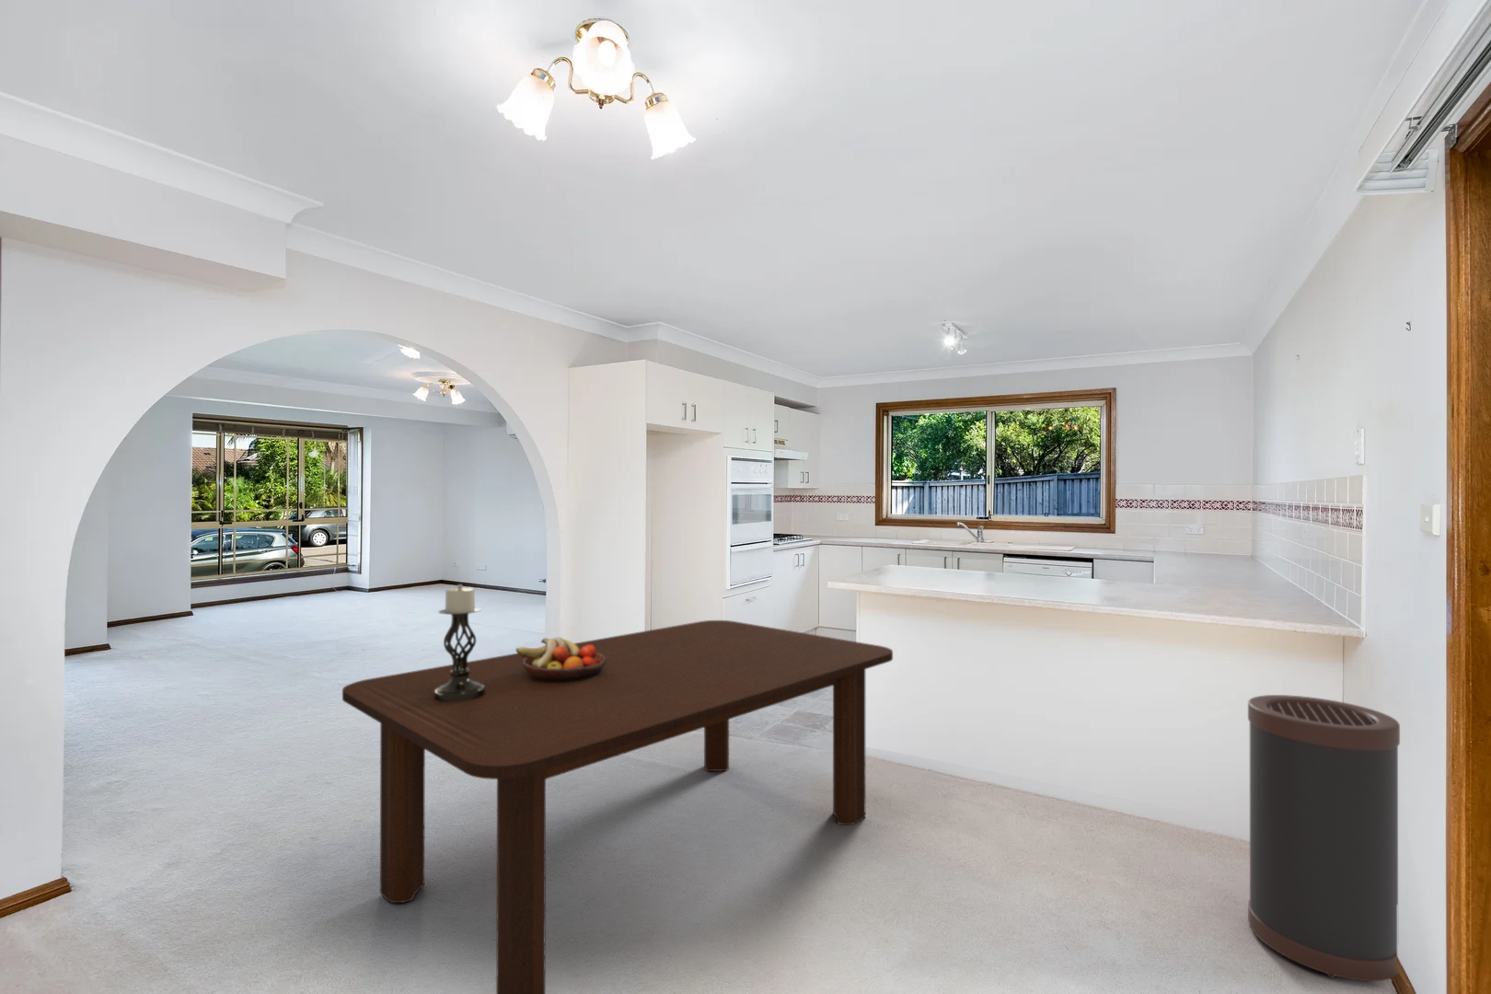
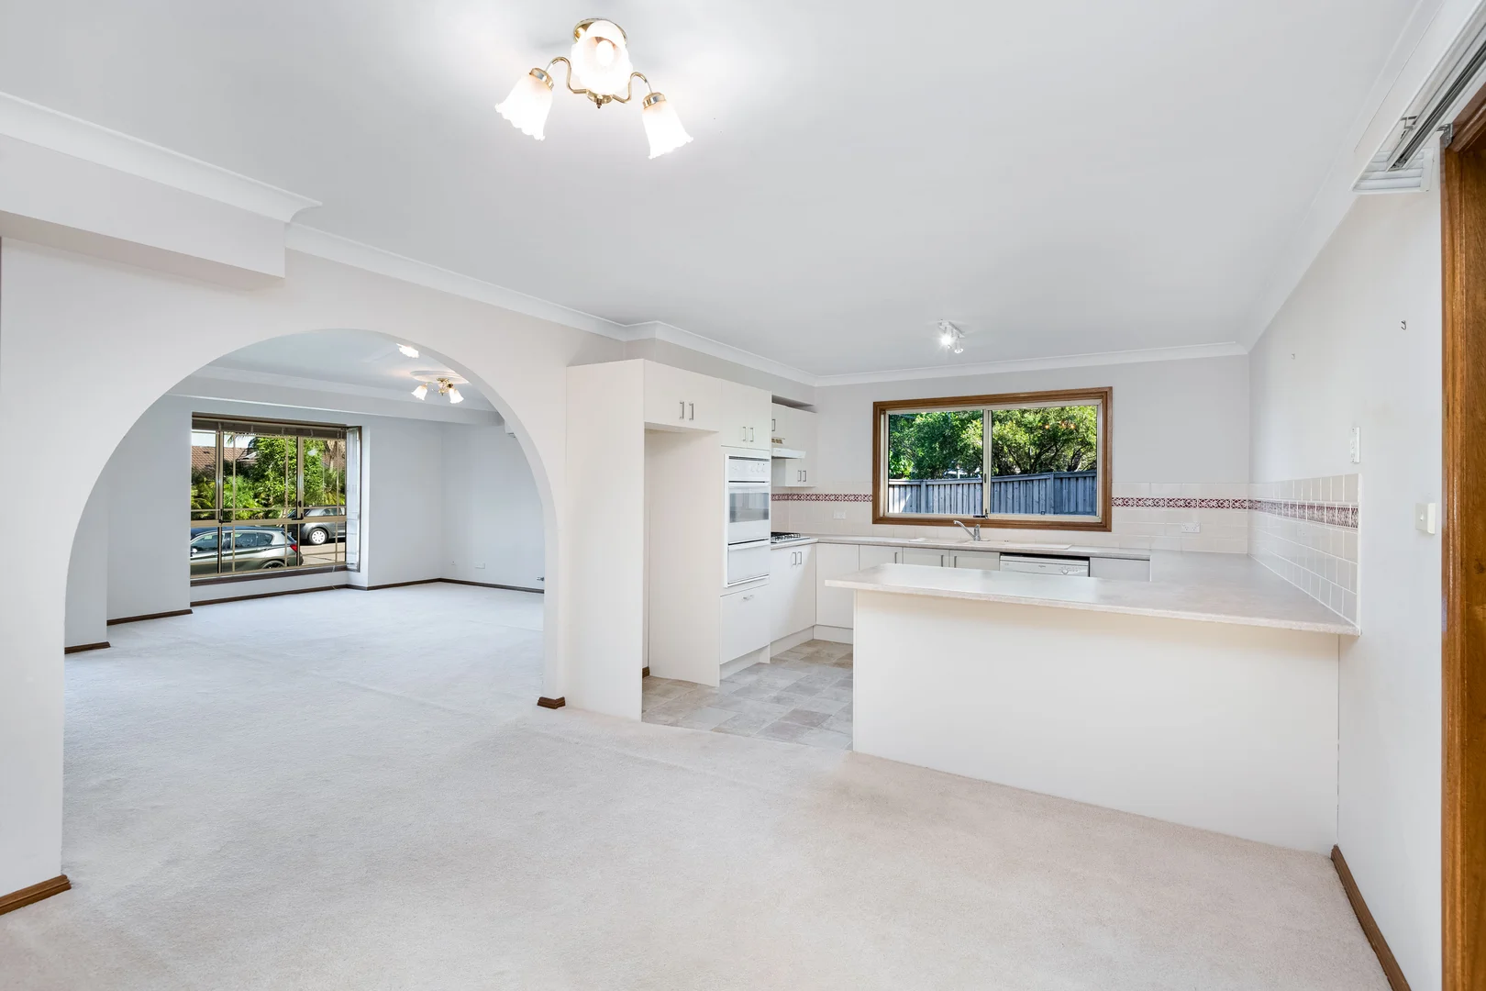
- candle holder [435,584,485,702]
- dining table [342,619,894,994]
- fruit bowl [516,636,607,681]
- trash can [1247,694,1401,982]
